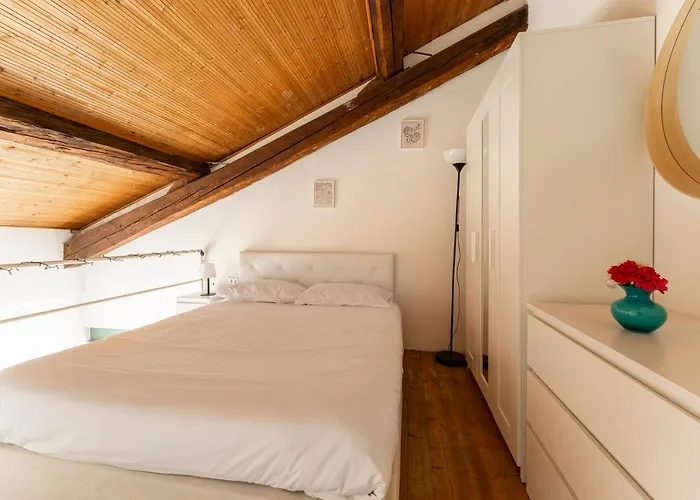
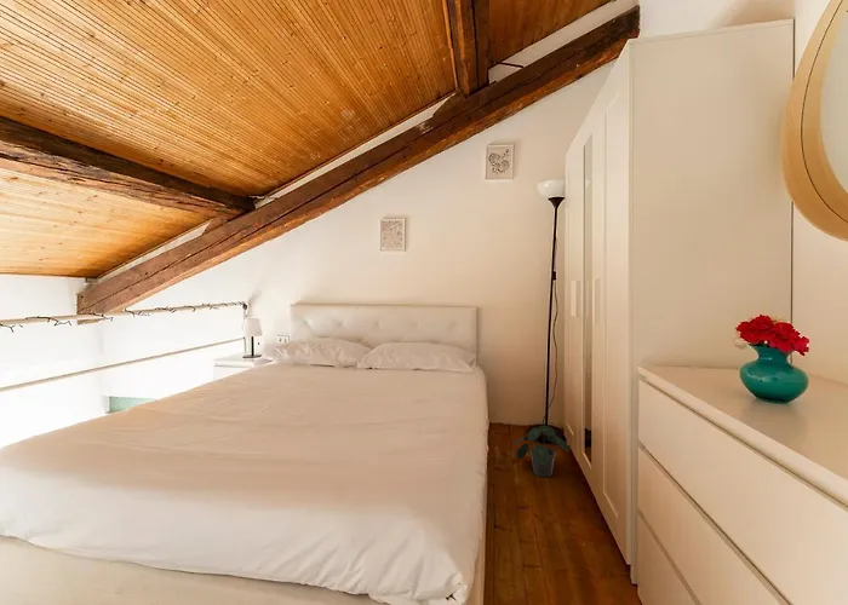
+ potted plant [512,425,572,478]
